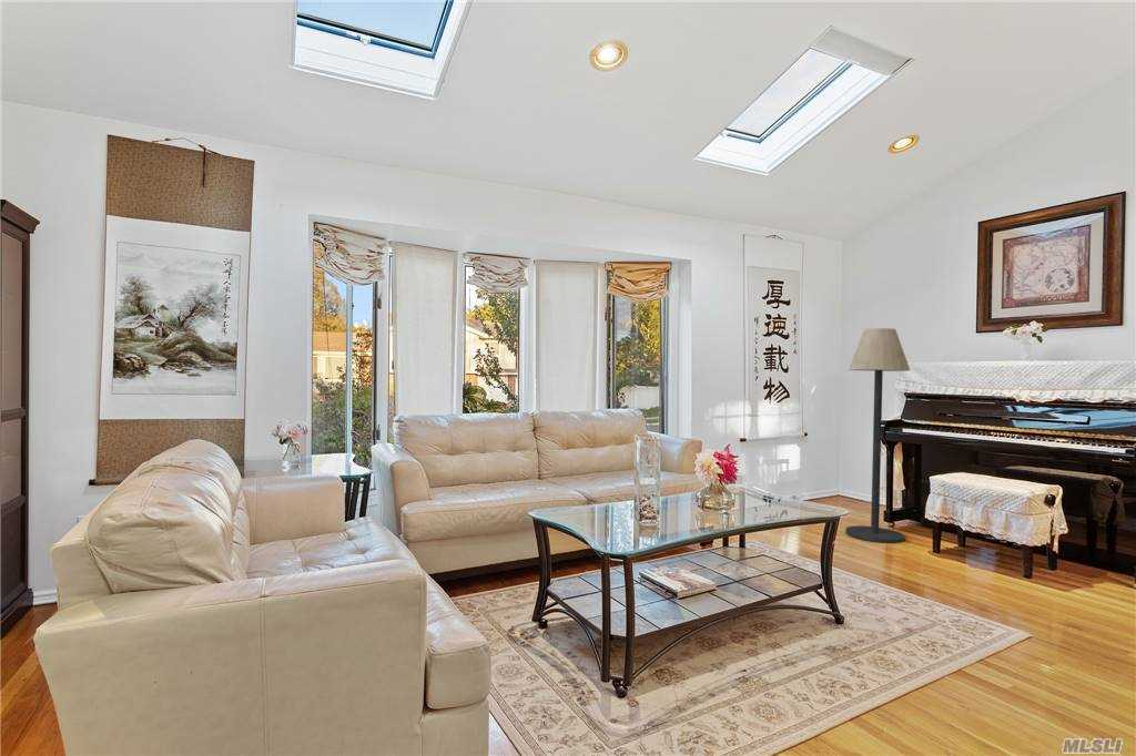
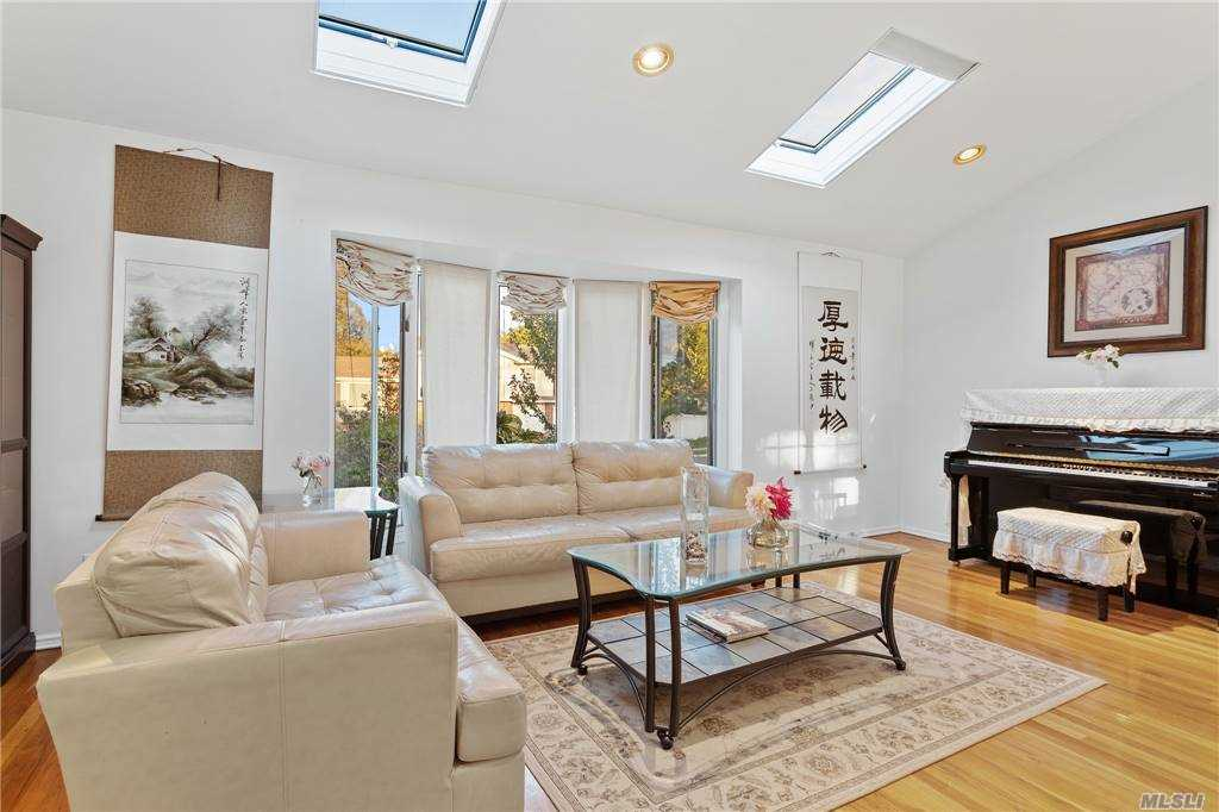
- floor lamp [844,327,911,544]
